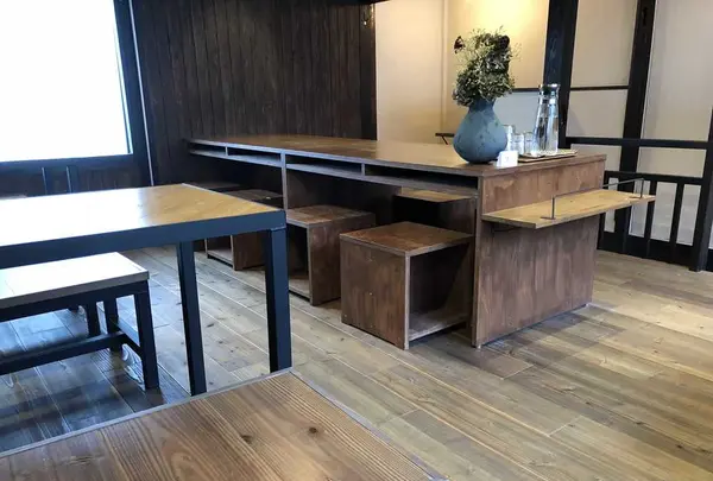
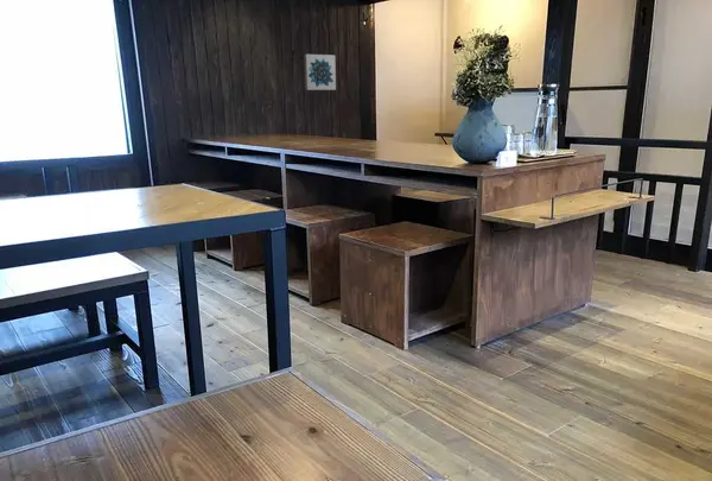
+ wall art [303,53,337,91]
